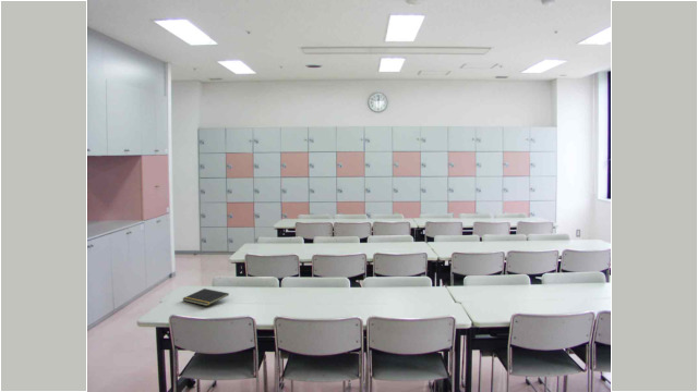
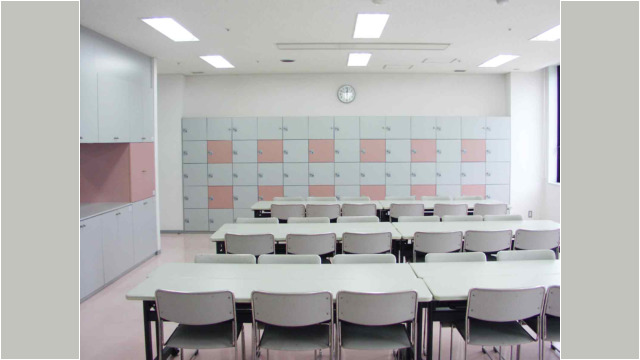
- notepad [182,287,230,307]
